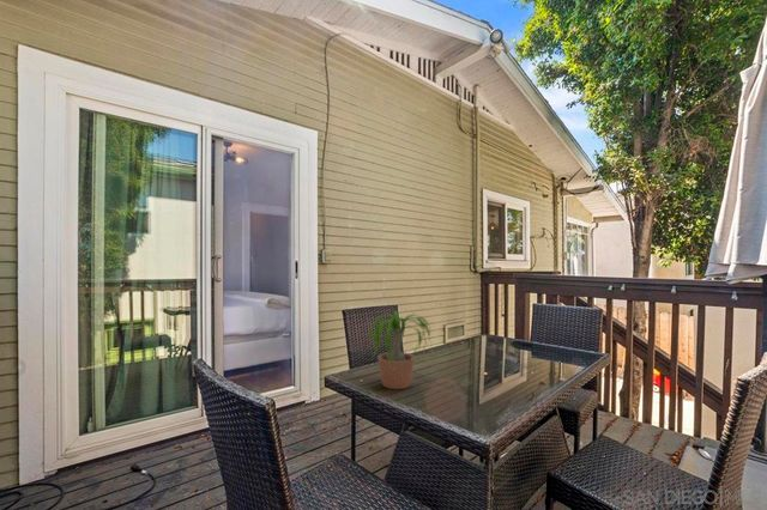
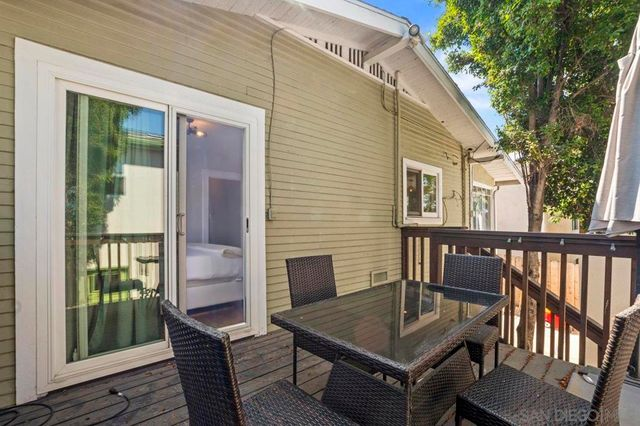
- potted plant [358,310,437,390]
